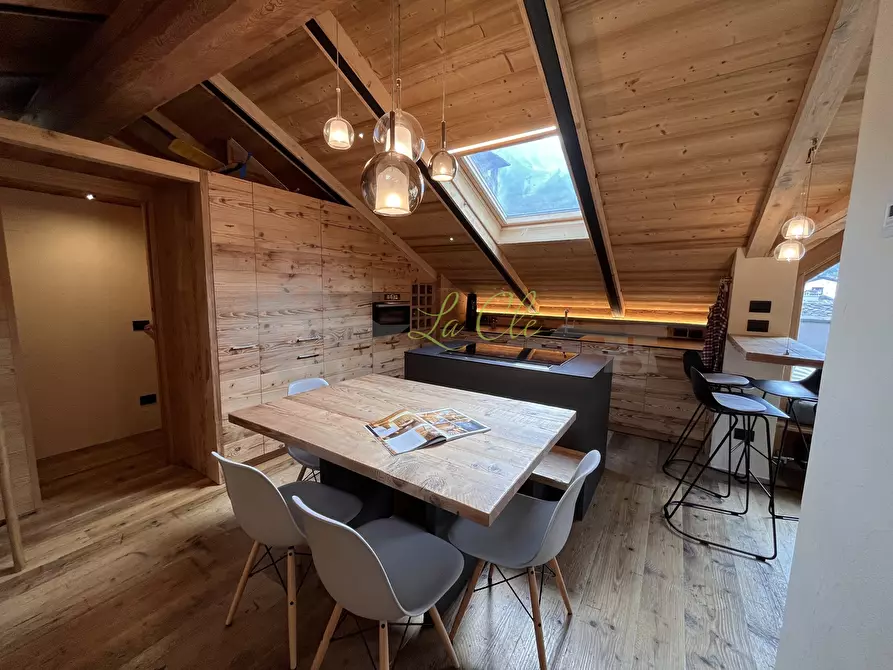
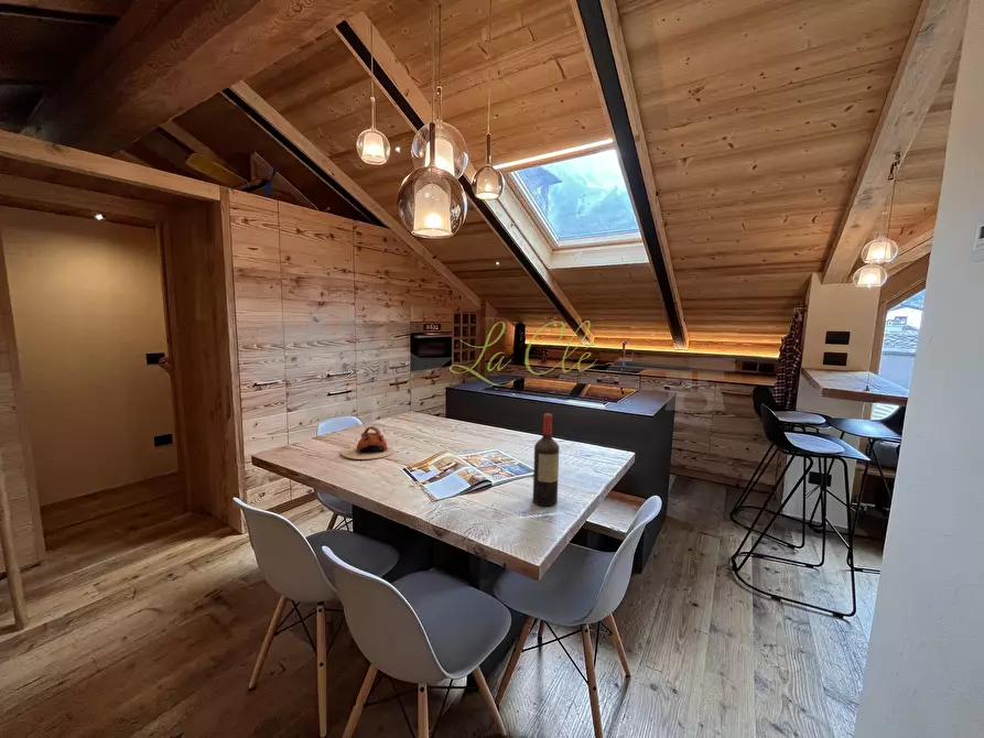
+ wine bottle [532,412,561,508]
+ teapot [339,425,397,460]
